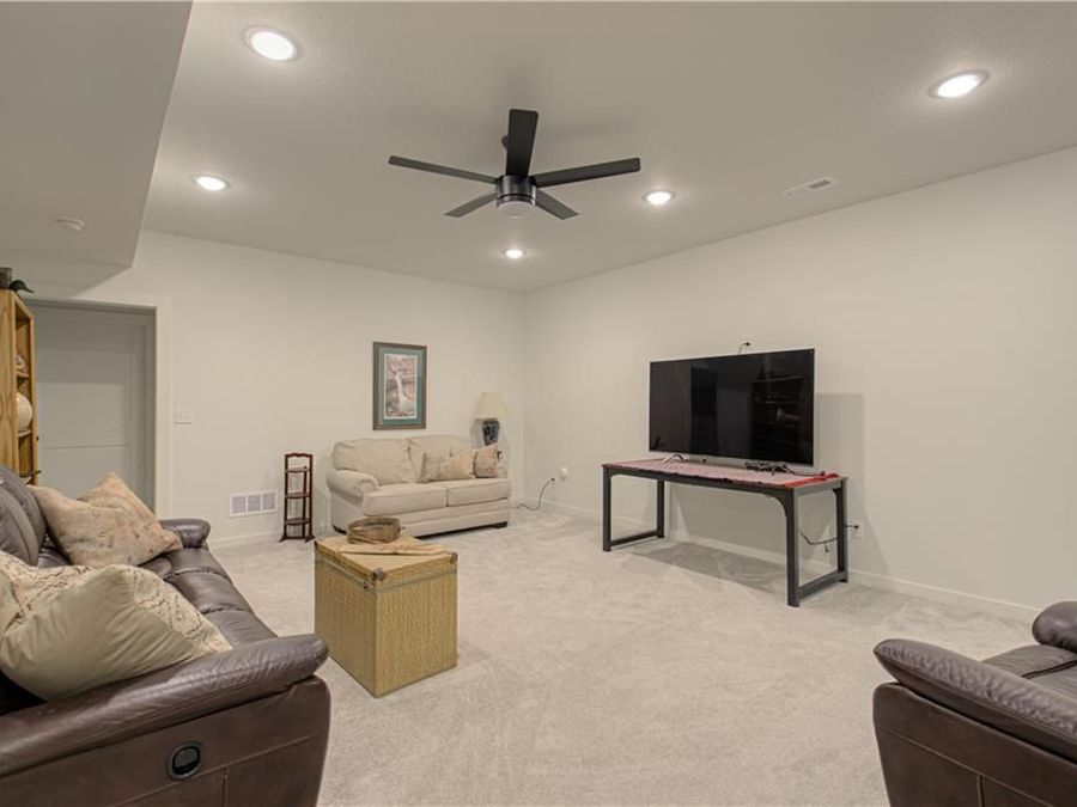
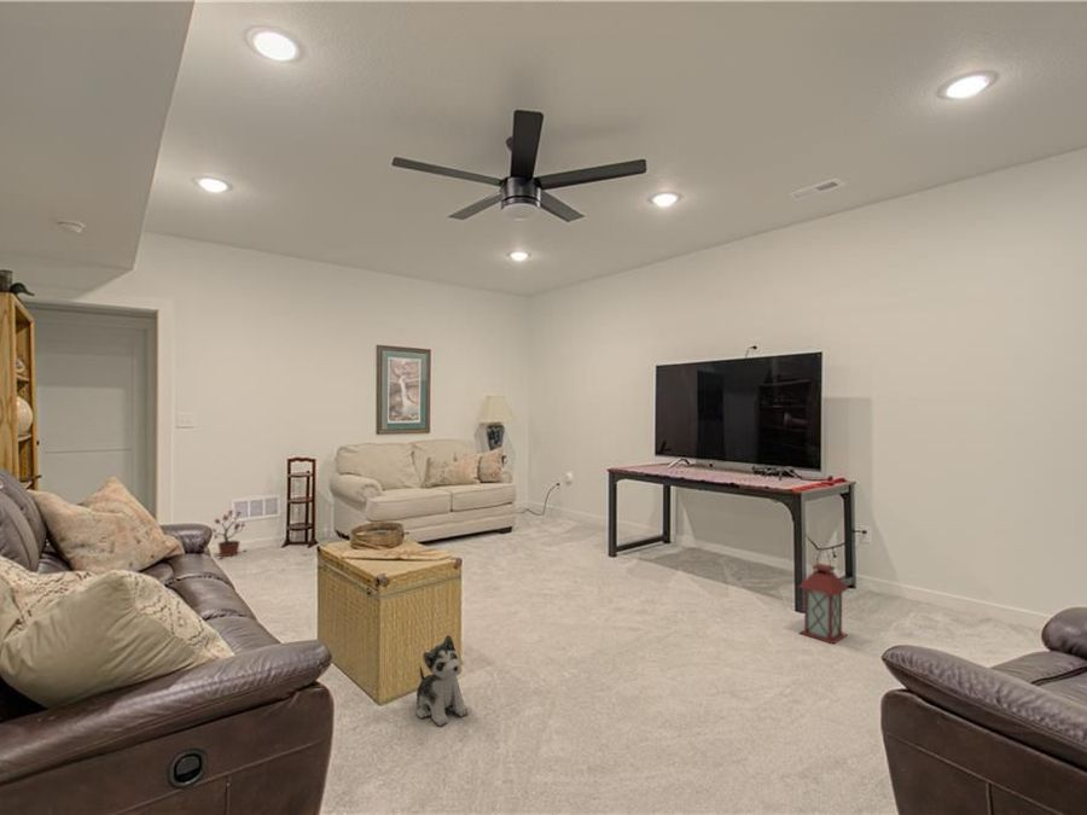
+ plush toy [414,634,470,727]
+ lantern [797,548,850,645]
+ potted plant [210,508,249,560]
